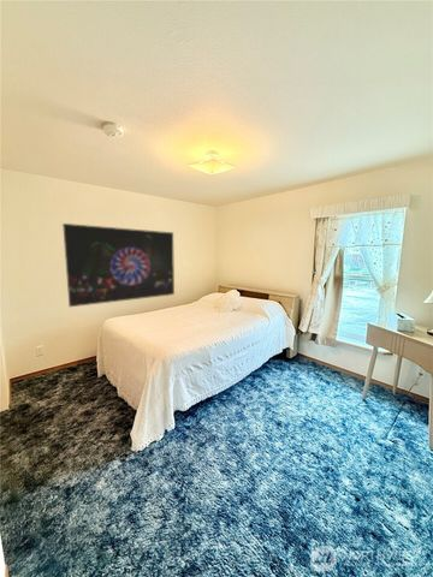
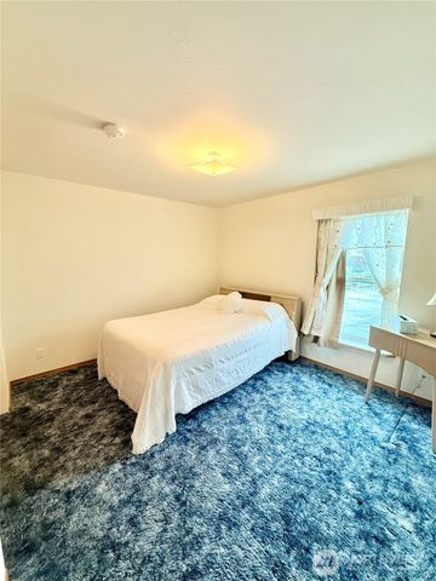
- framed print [61,222,176,308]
